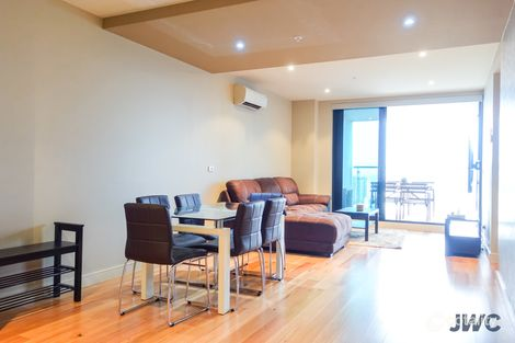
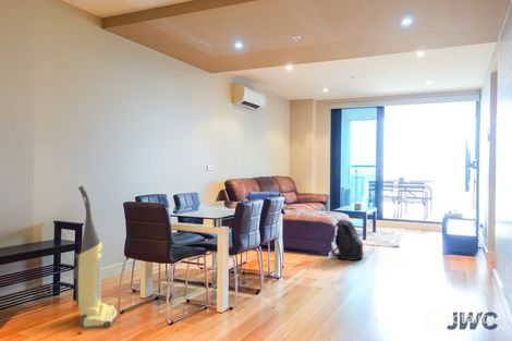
+ backpack [329,218,364,261]
+ vacuum cleaner [72,185,119,329]
